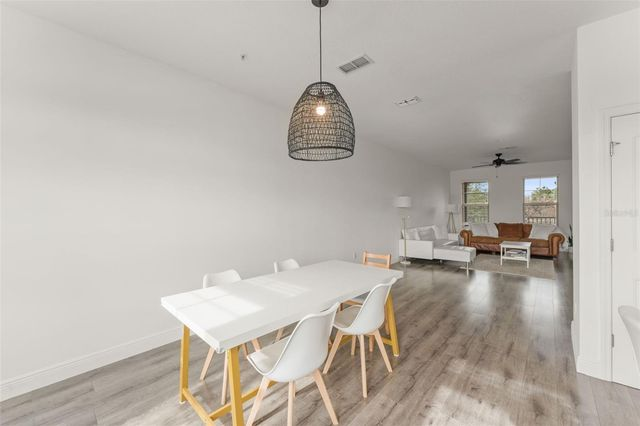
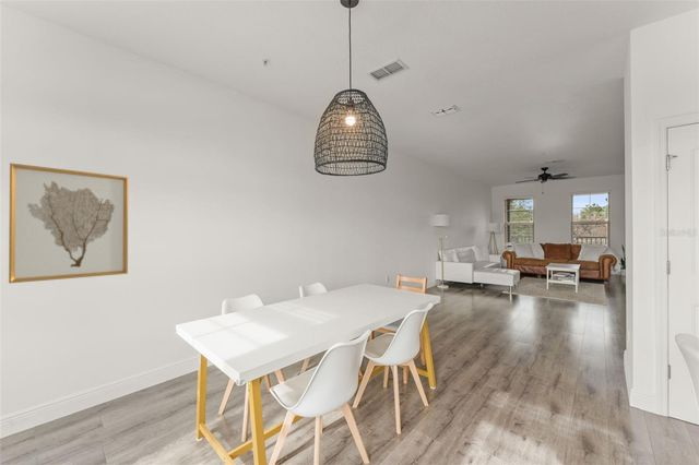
+ wall art [8,162,129,285]
